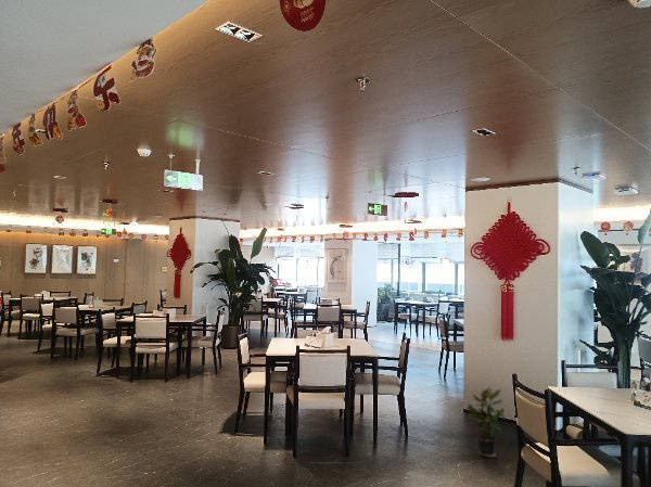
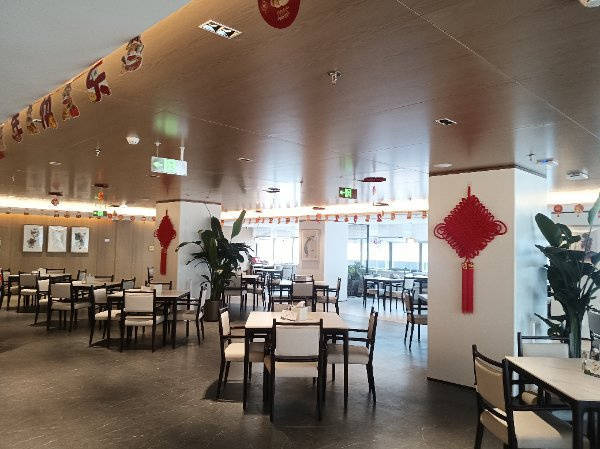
- potted plant [465,386,506,459]
